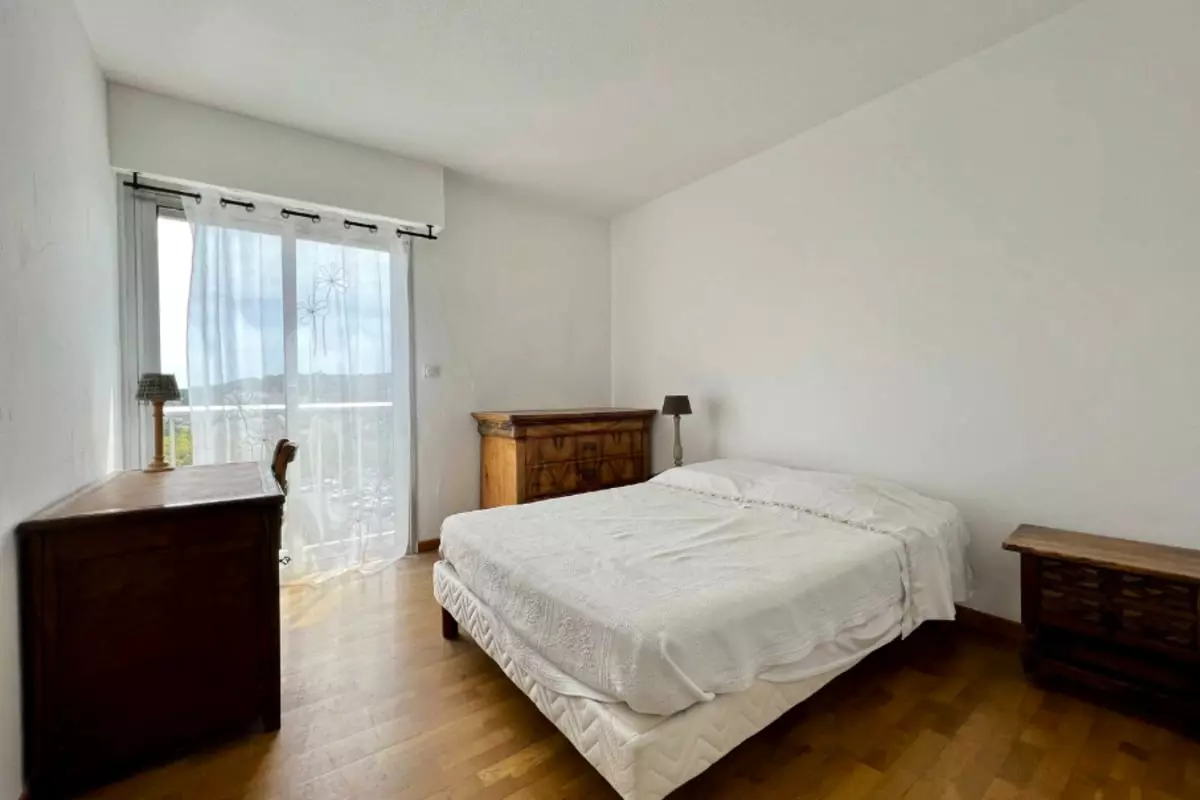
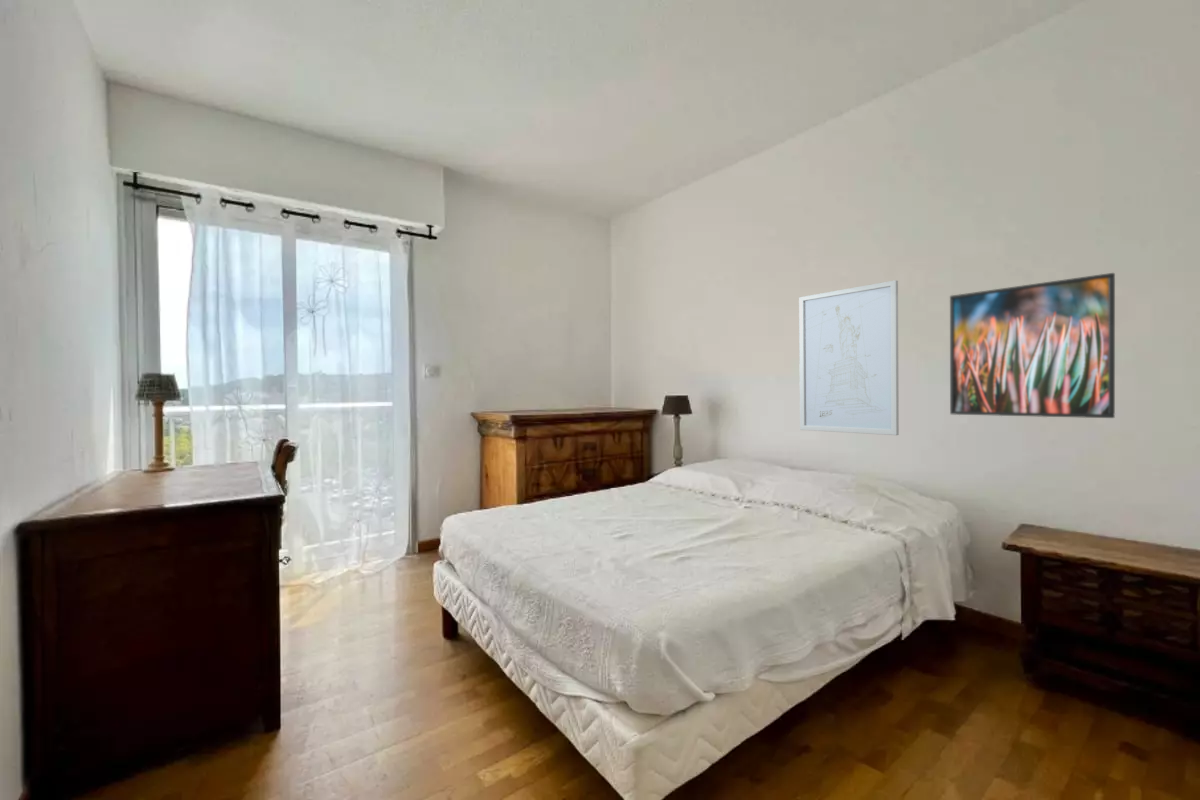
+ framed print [949,272,1116,419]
+ wall art [798,279,900,436]
